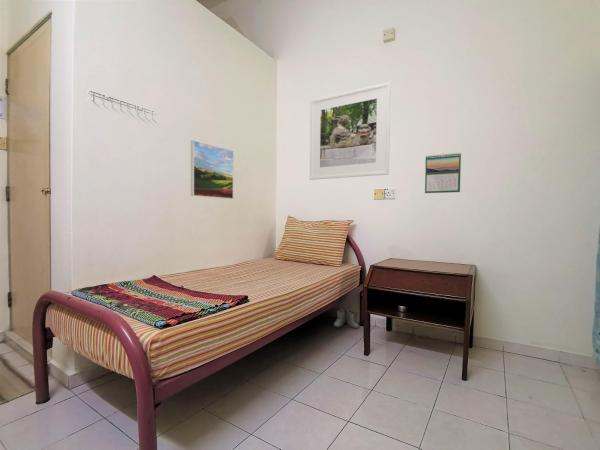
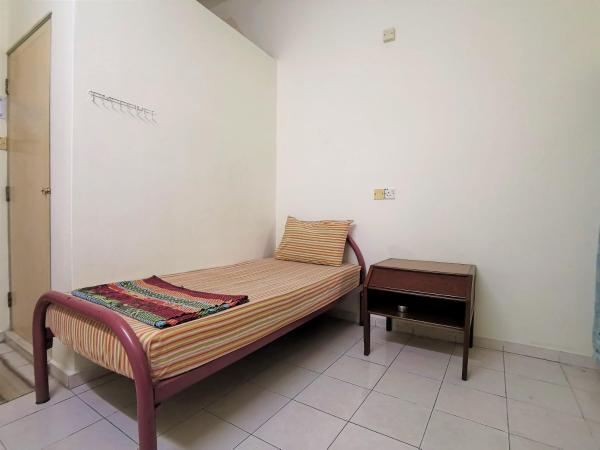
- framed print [309,81,392,181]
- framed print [190,139,234,200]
- calendar [424,152,462,194]
- boots [333,308,360,330]
